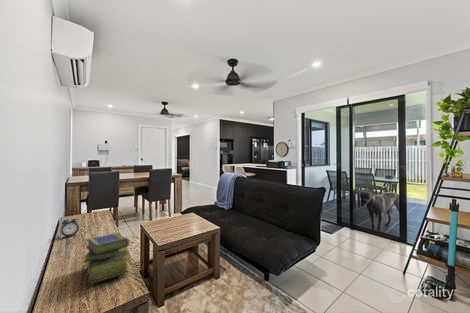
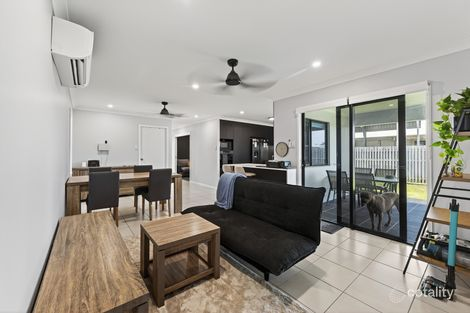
- alarm clock [59,218,80,239]
- stack of books [82,232,130,285]
